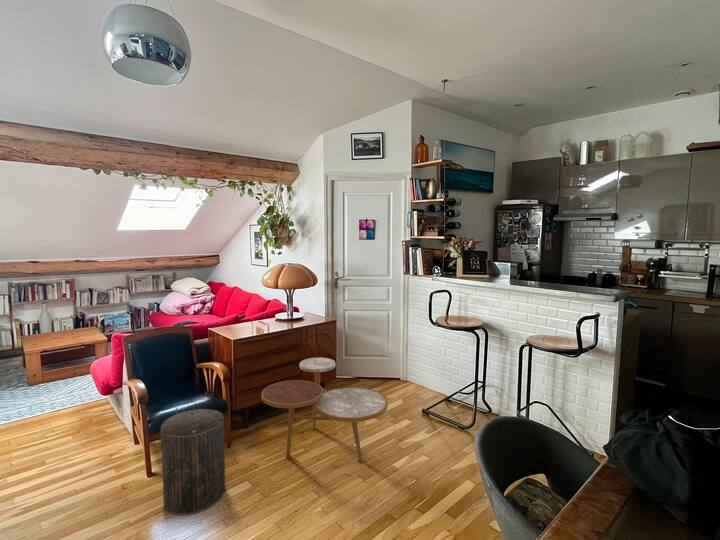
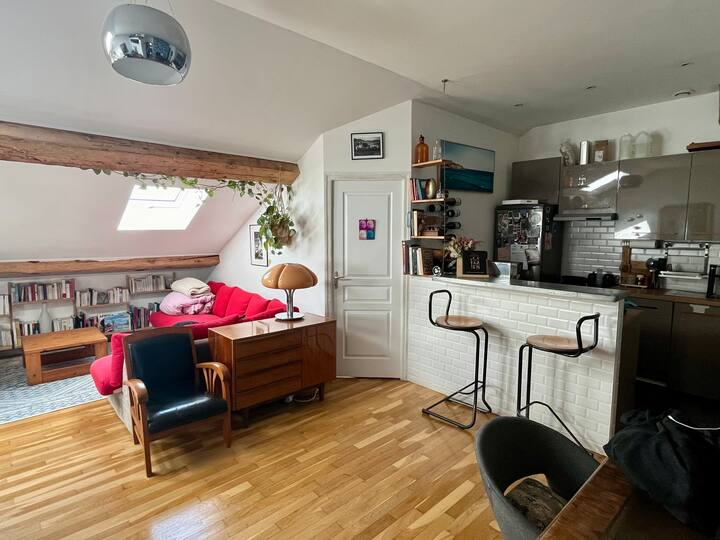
- side table [260,357,389,462]
- stool [160,408,226,516]
